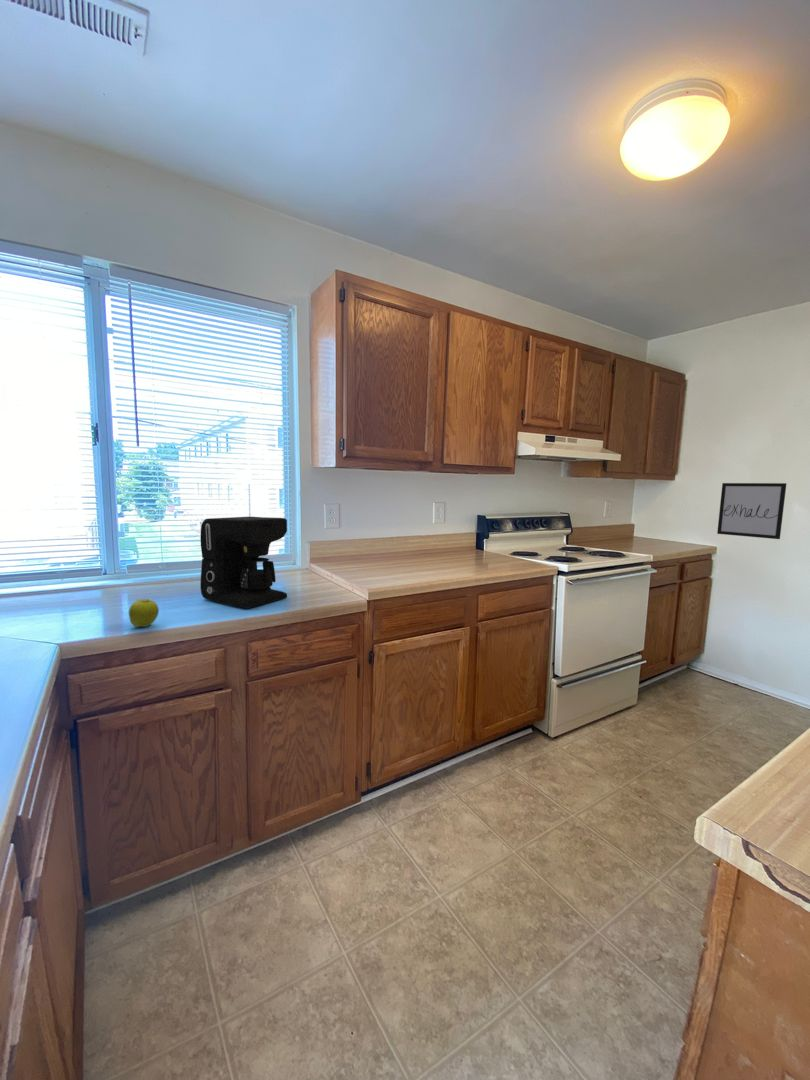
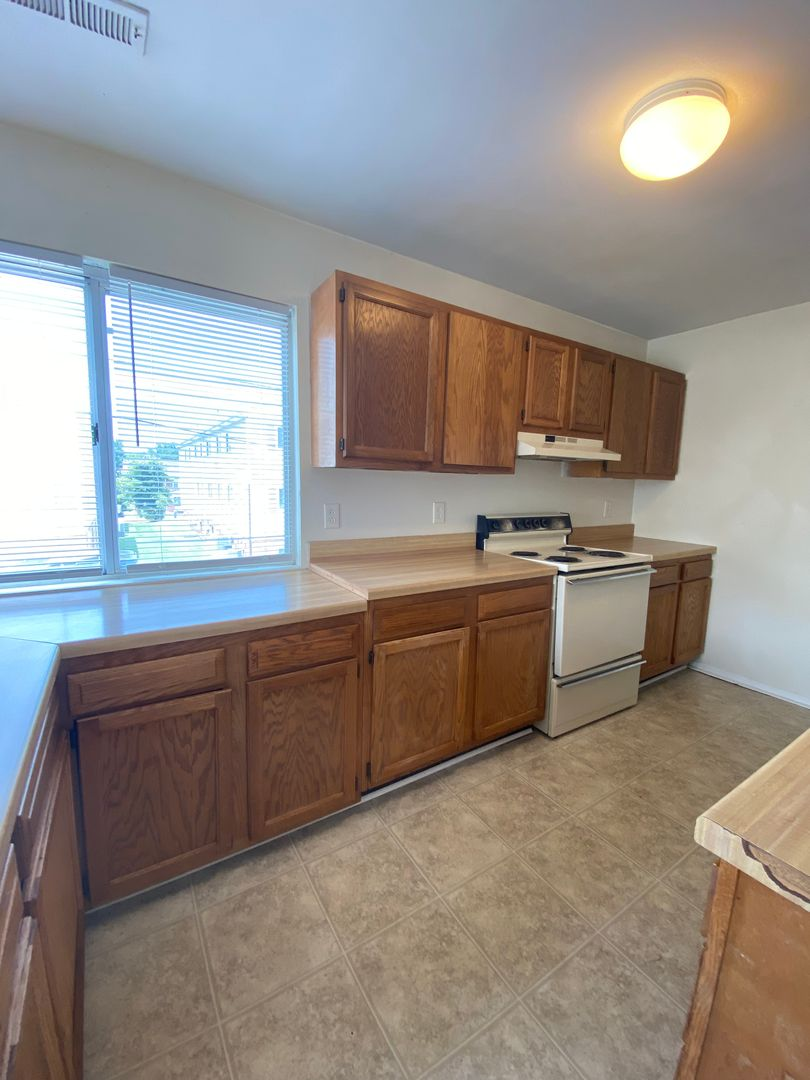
- coffee maker [199,516,288,609]
- wall art [716,482,788,540]
- fruit [128,598,160,628]
